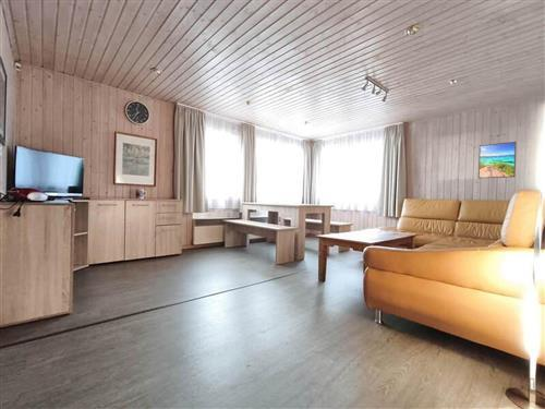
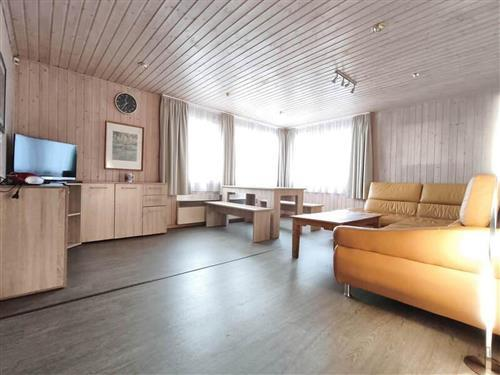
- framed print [477,141,518,179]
